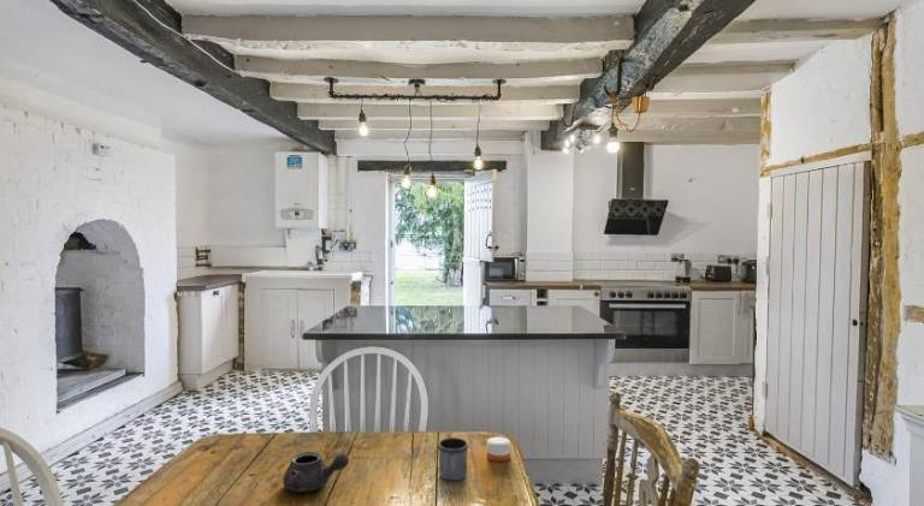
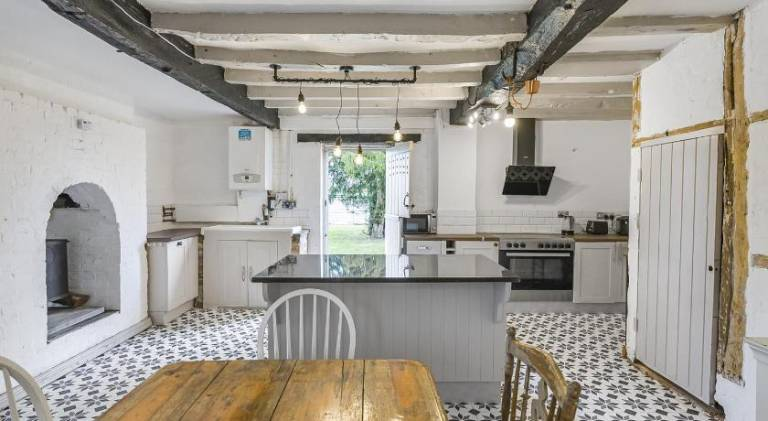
- candle [486,436,511,463]
- teapot [282,451,350,493]
- mug [437,436,470,482]
